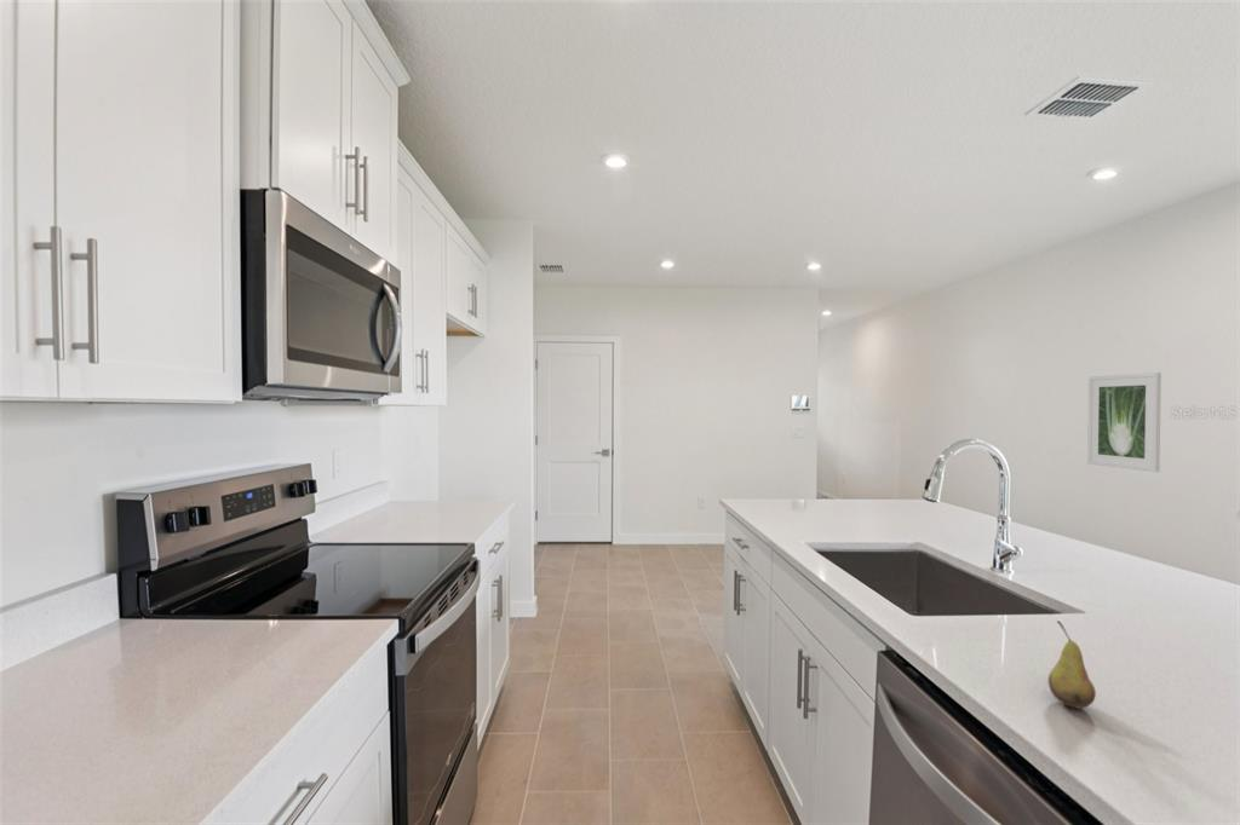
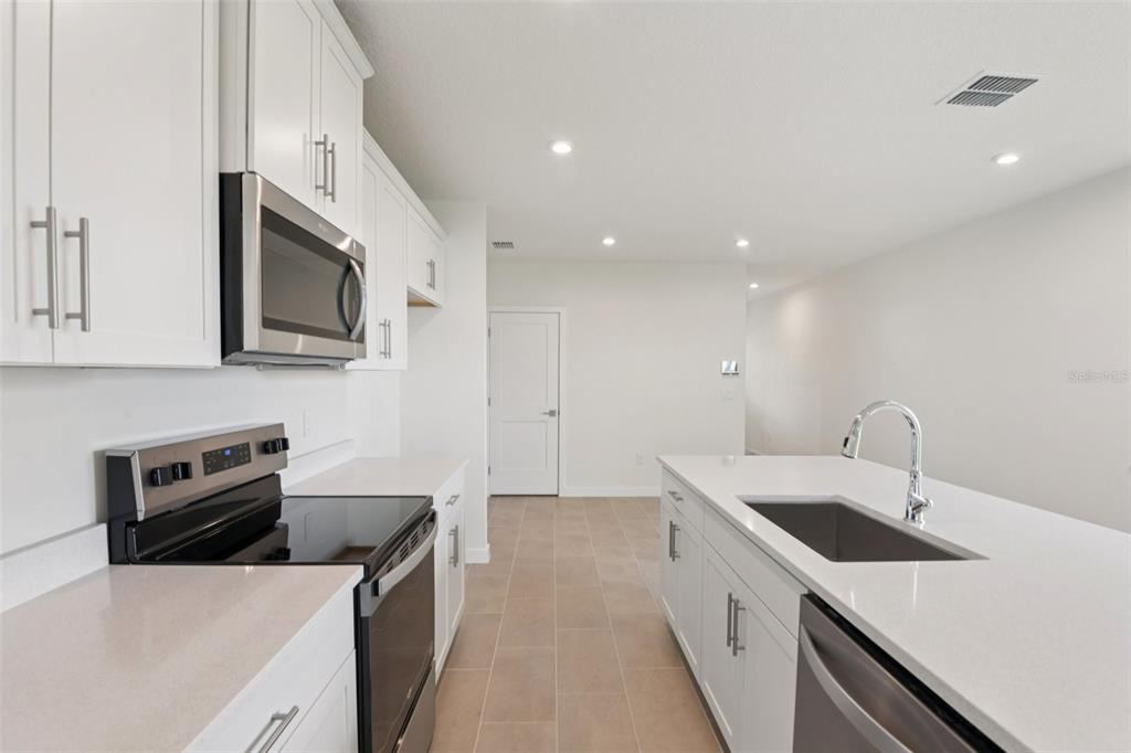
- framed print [1086,371,1162,473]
- fruit [1047,619,1097,710]
